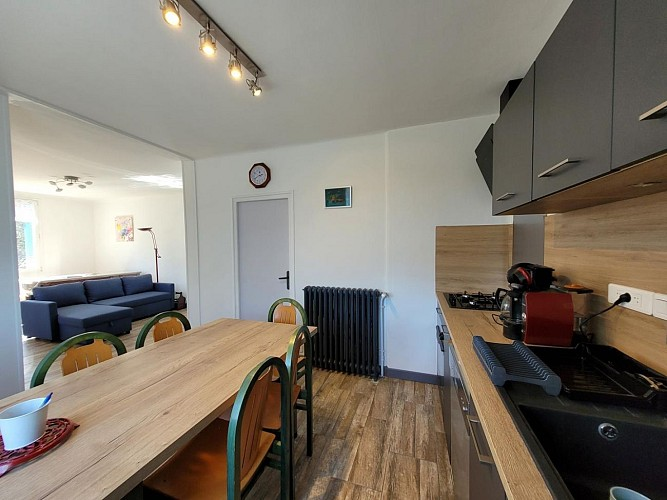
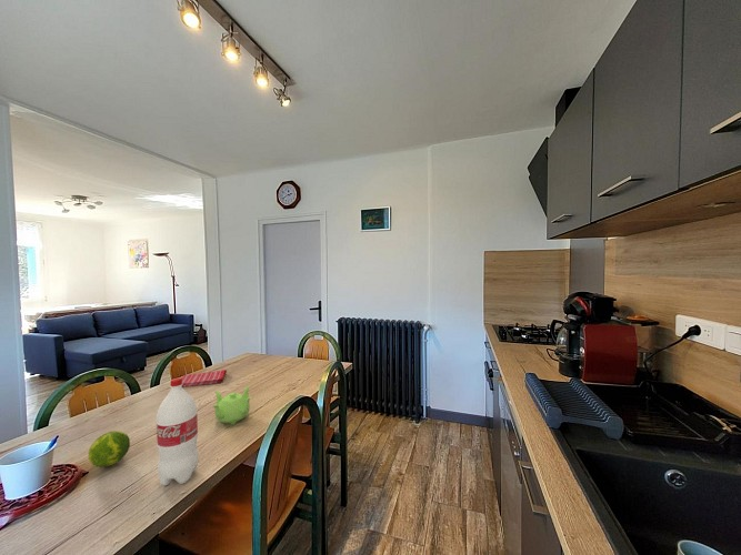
+ fruit [88,430,131,468]
+ dish towel [180,369,228,389]
+ teapot [211,384,252,426]
+ bottle [156,376,200,487]
